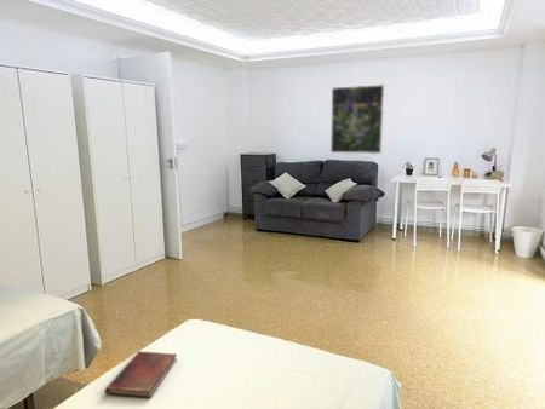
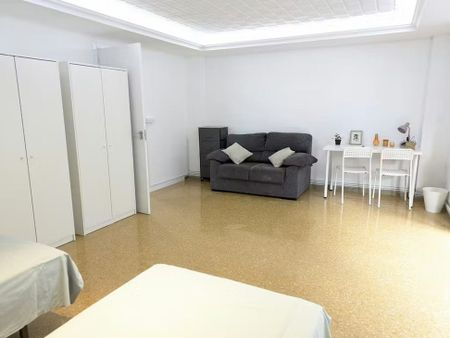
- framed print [329,83,385,155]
- diary [104,350,178,399]
